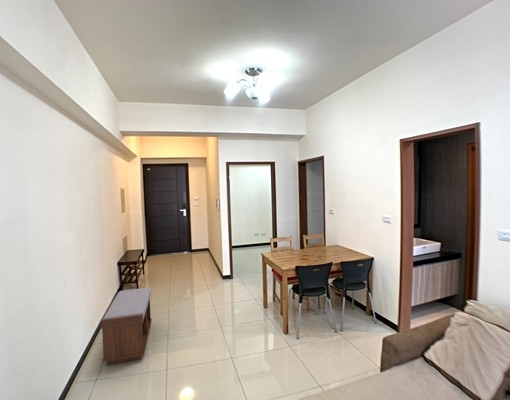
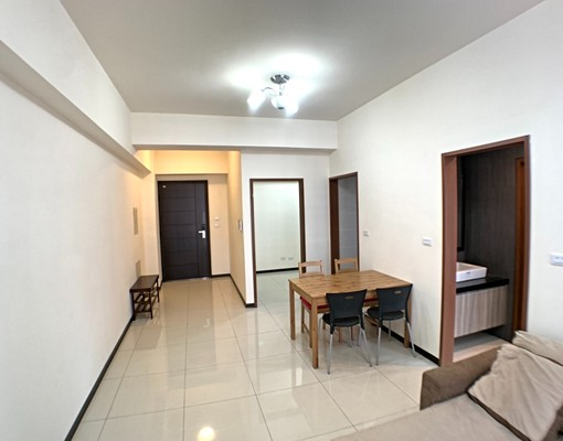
- bench [99,287,153,365]
